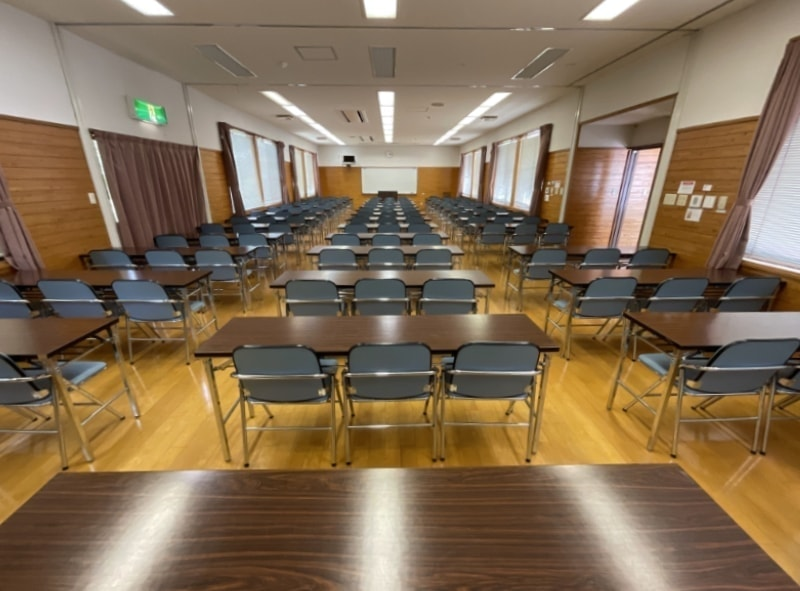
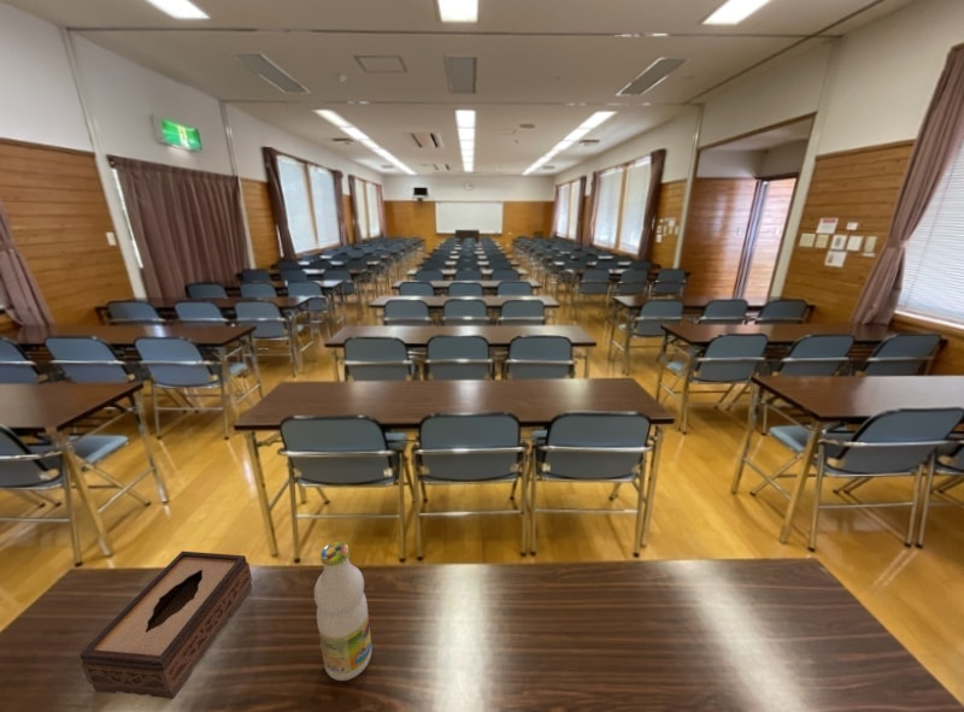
+ bottle [313,541,372,682]
+ tissue box [78,551,253,700]
